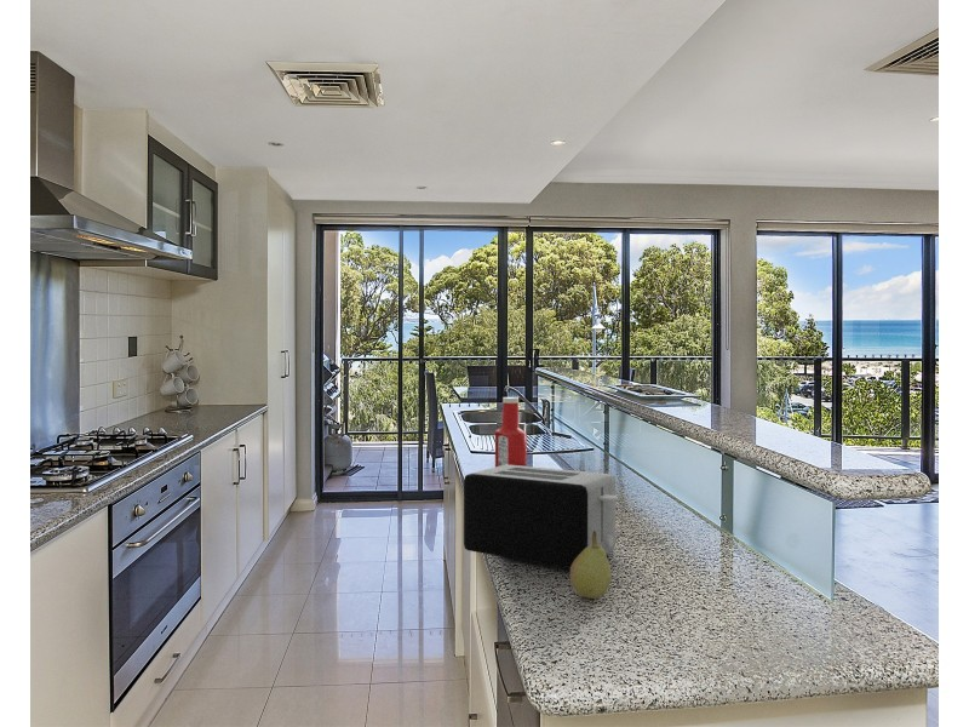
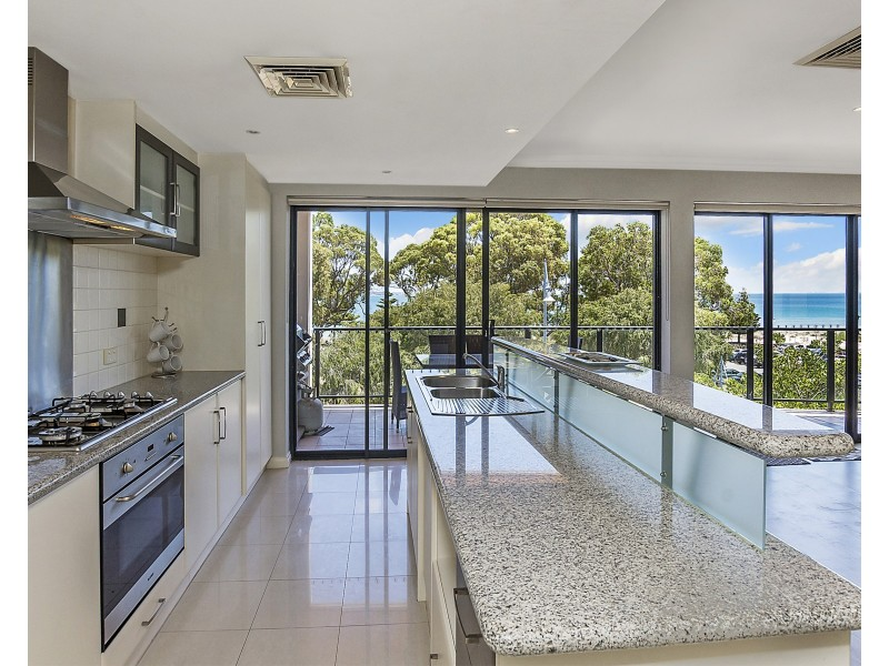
- fruit [569,531,613,600]
- soap bottle [494,396,528,468]
- toaster [463,464,619,569]
